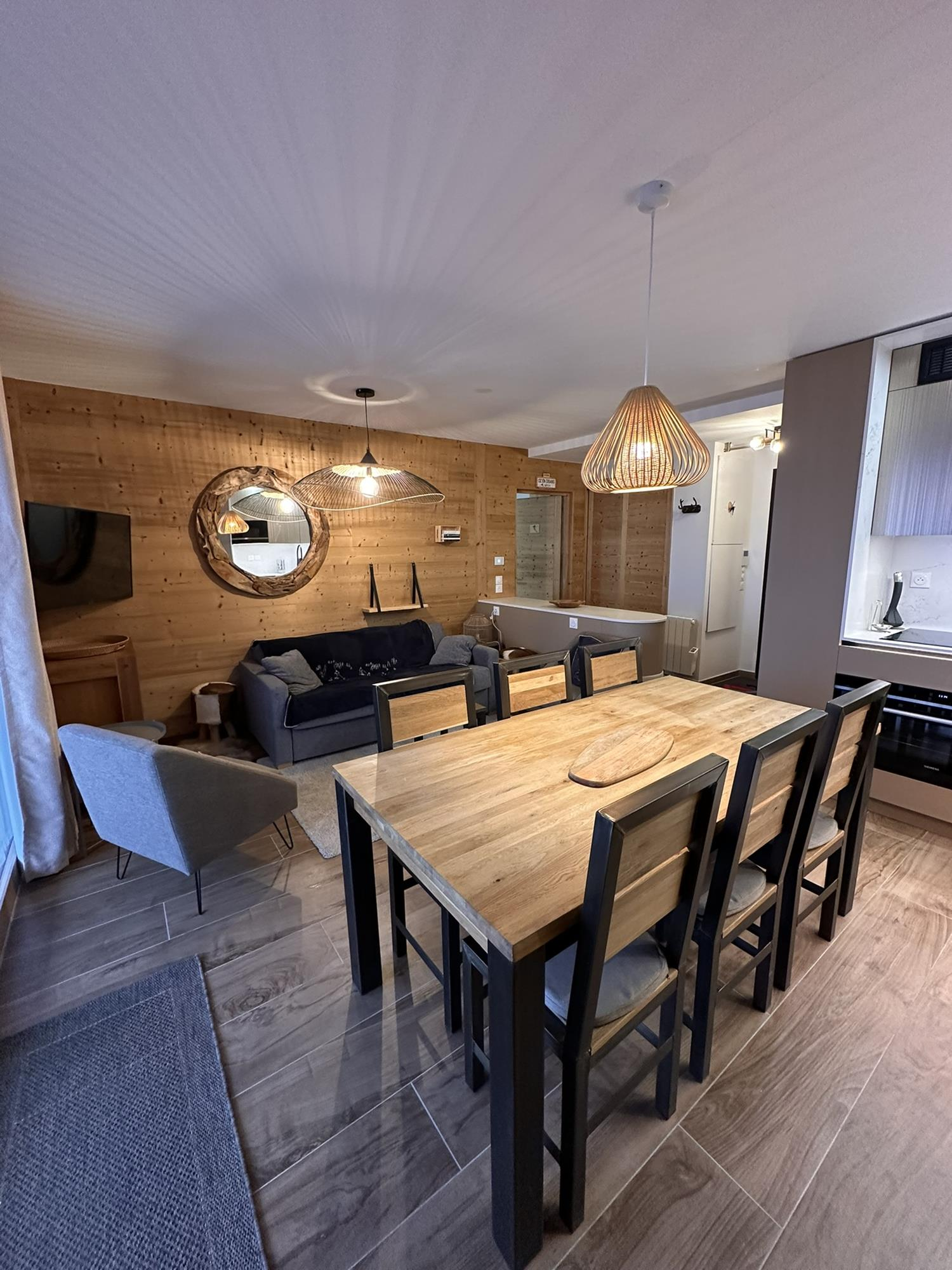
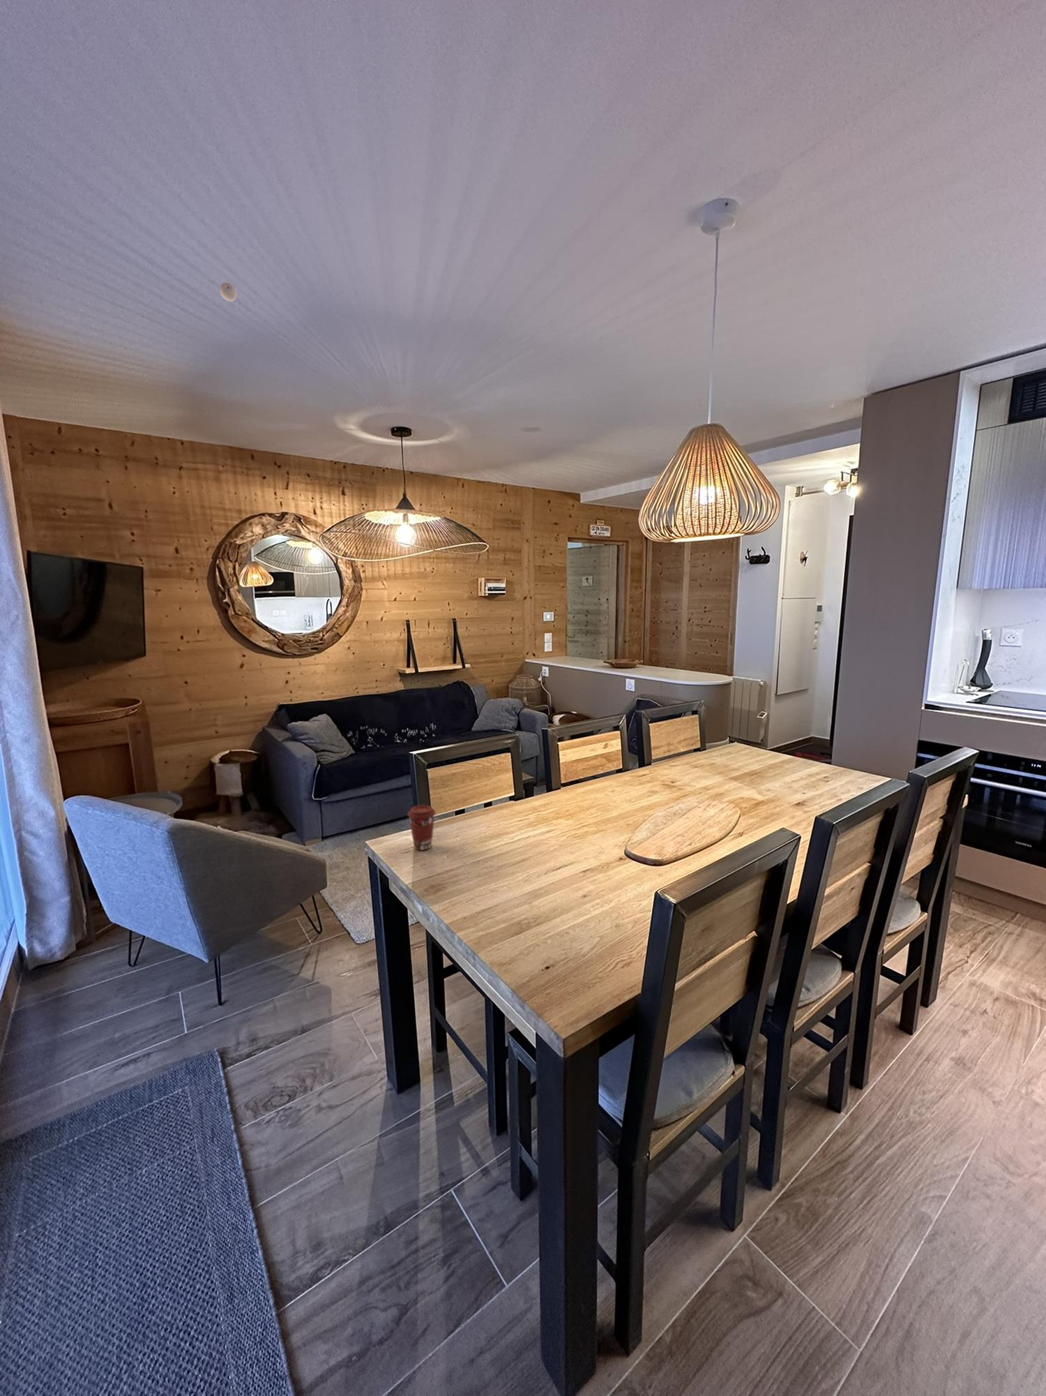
+ coffee cup [408,805,436,851]
+ eyeball [219,282,237,302]
